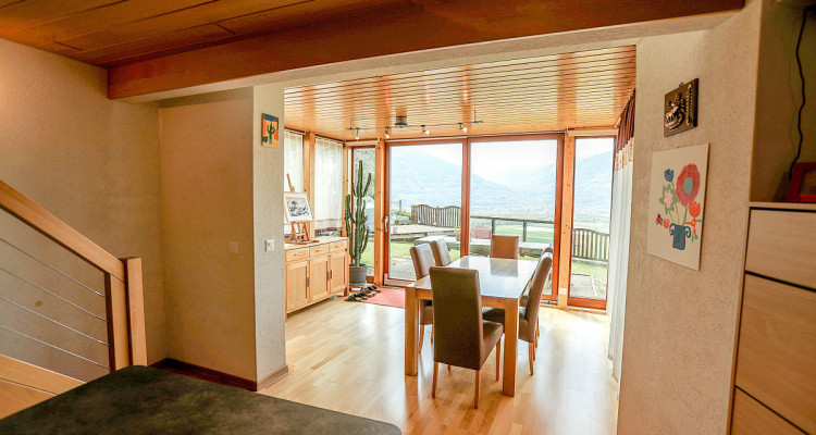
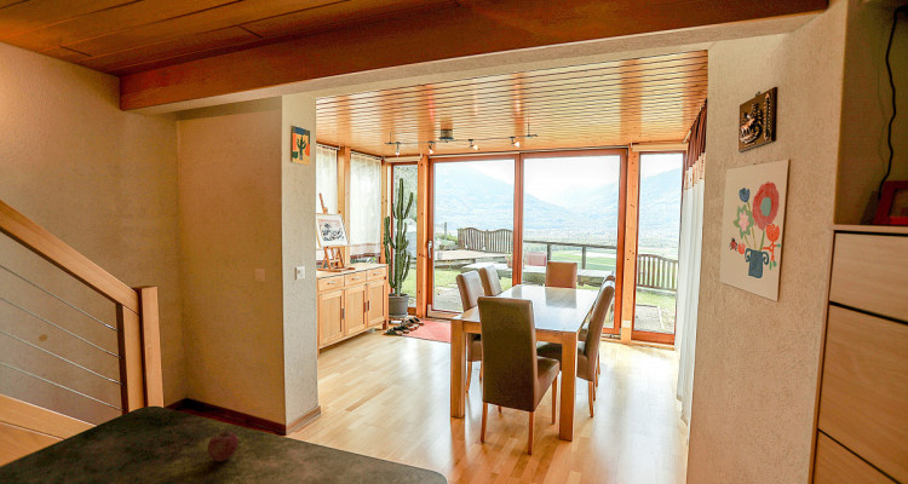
+ apple [207,428,240,463]
